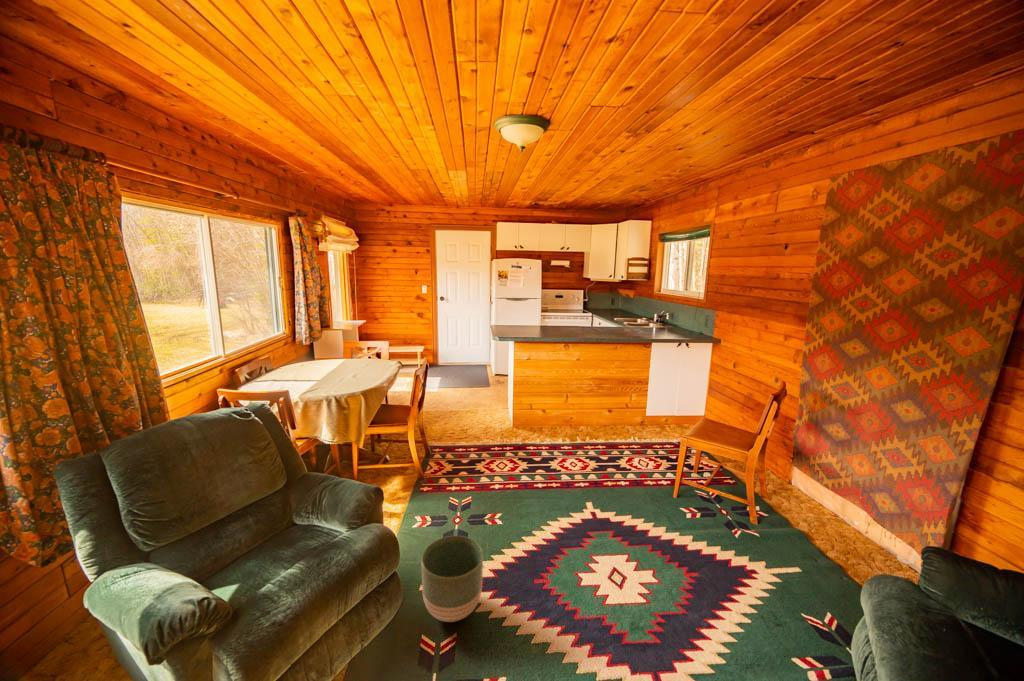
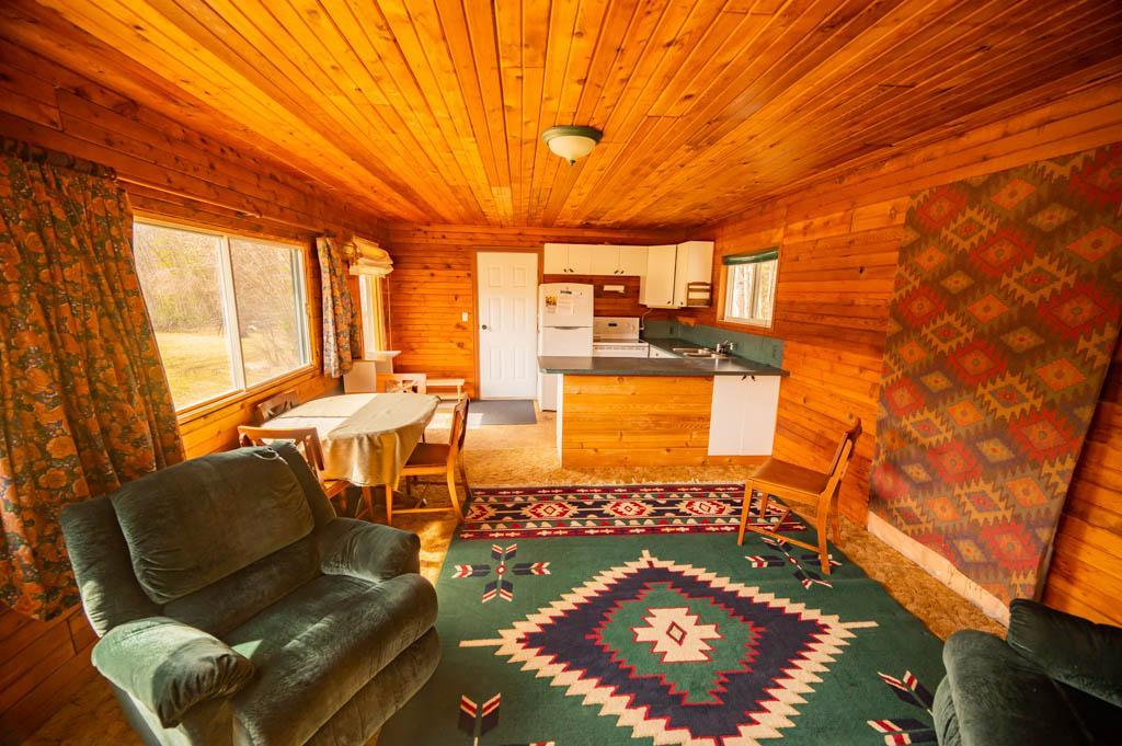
- planter [420,535,484,623]
